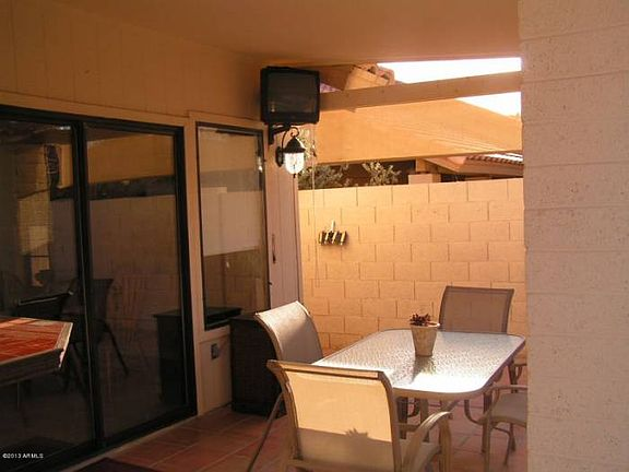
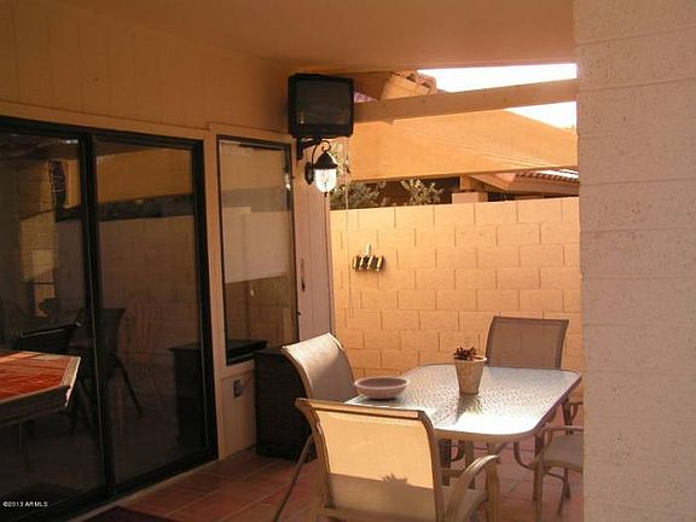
+ bowl [353,376,412,400]
